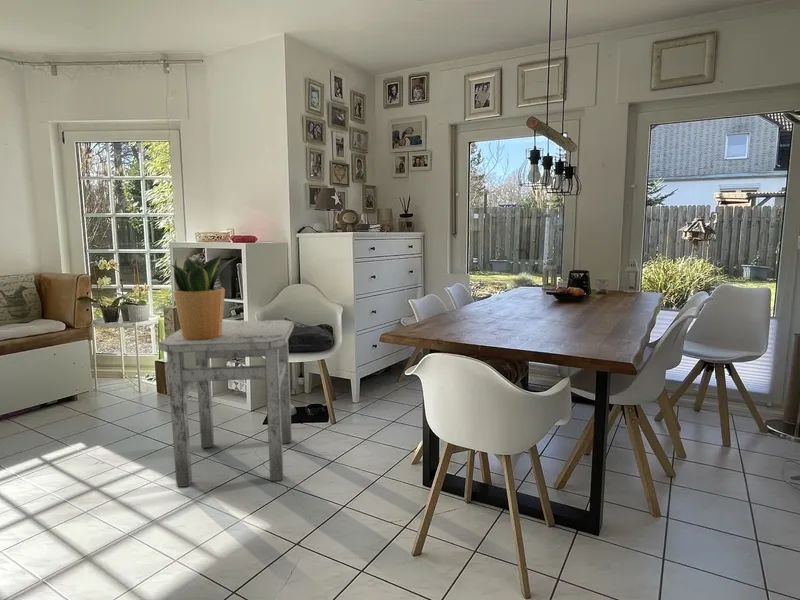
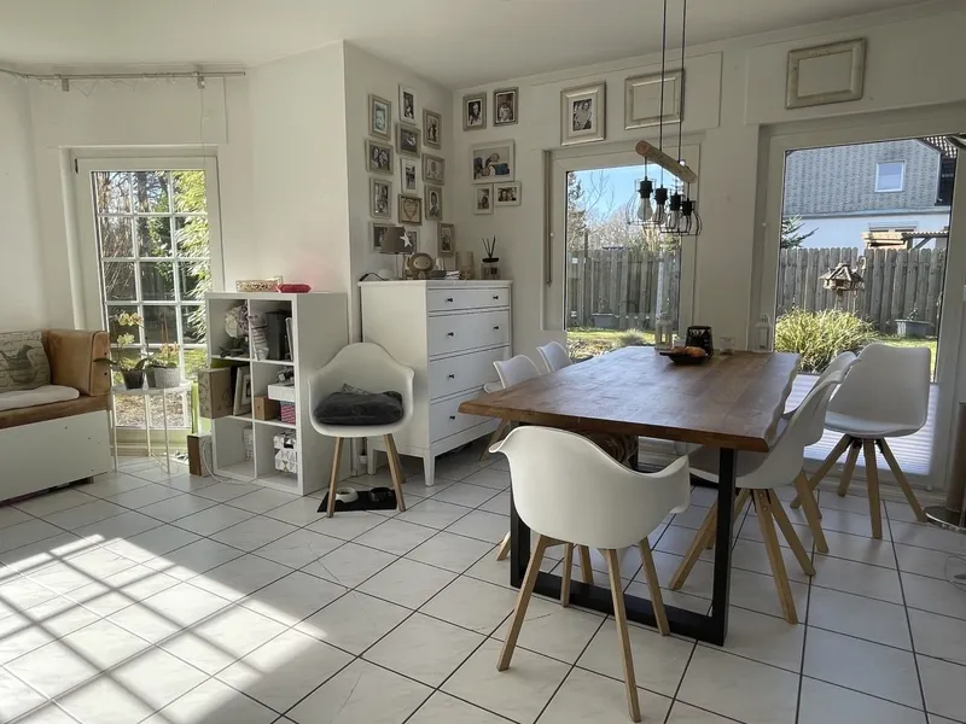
- potted plant [167,253,239,340]
- side table [157,319,295,488]
